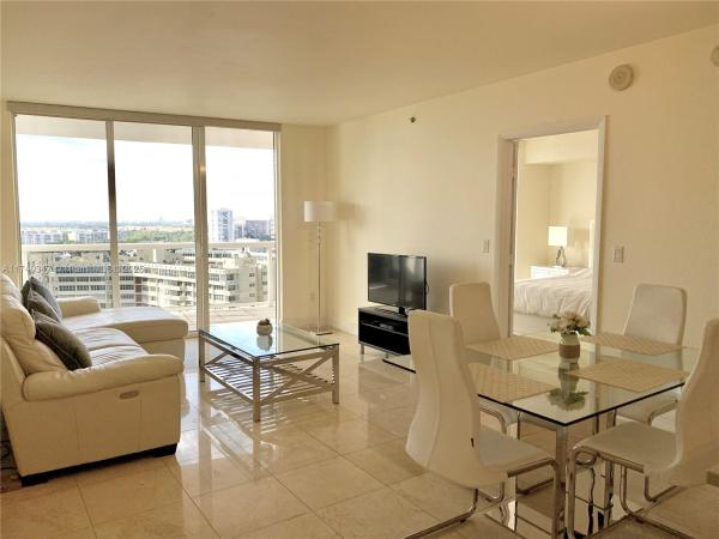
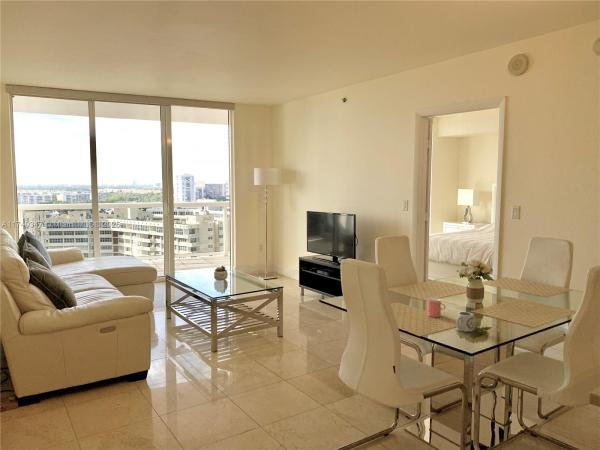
+ cup [456,311,475,333]
+ cup [426,297,446,318]
